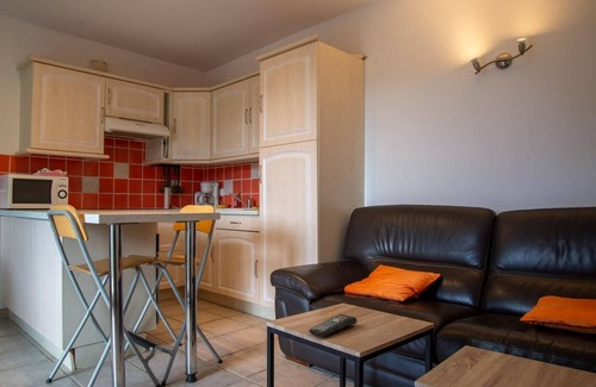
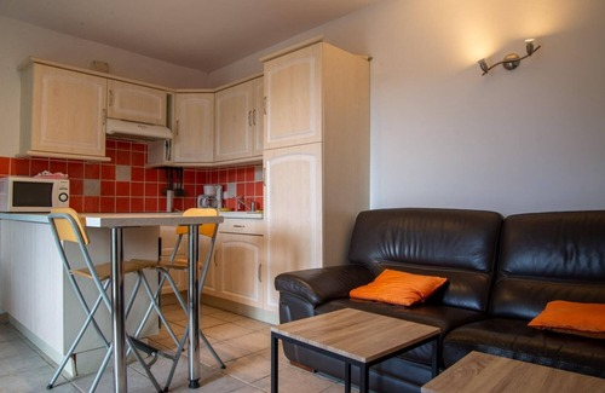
- remote control [308,313,358,338]
